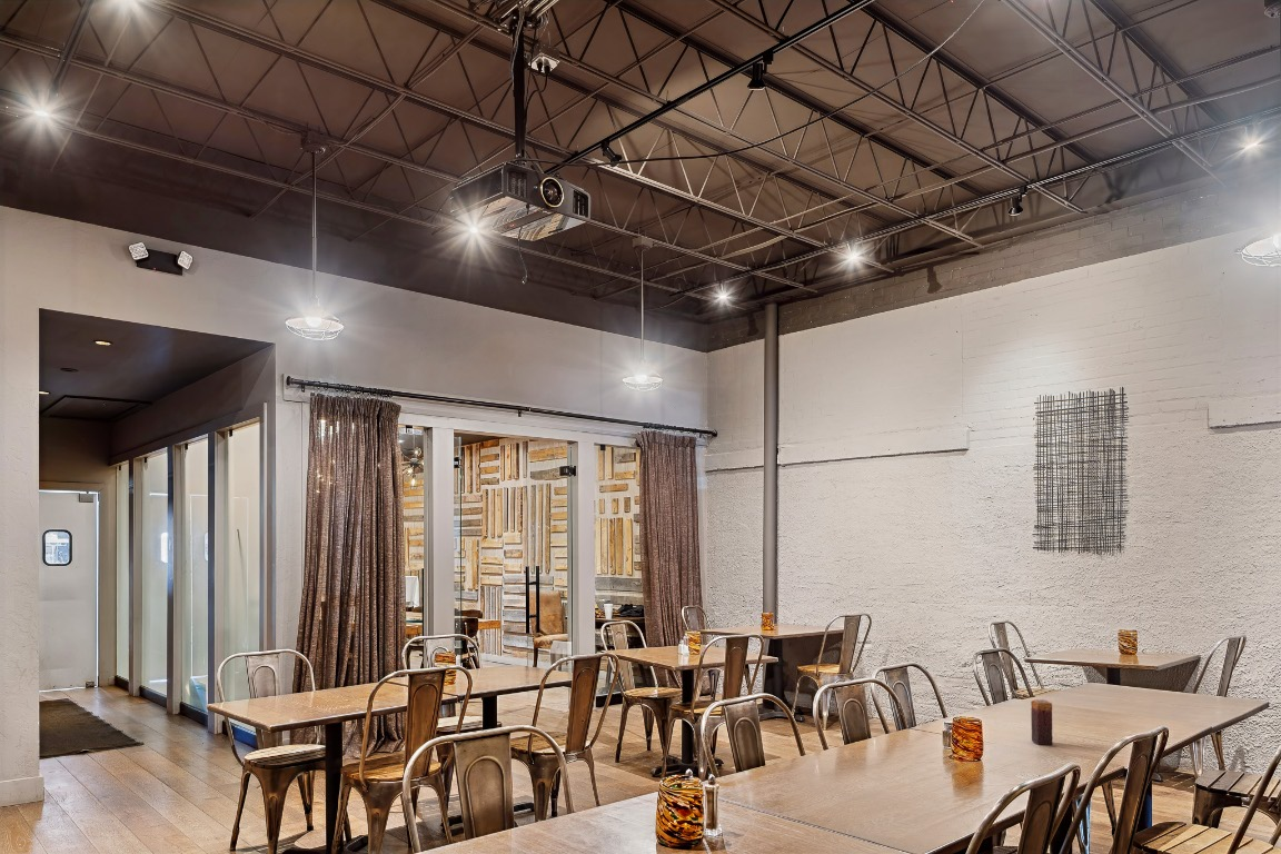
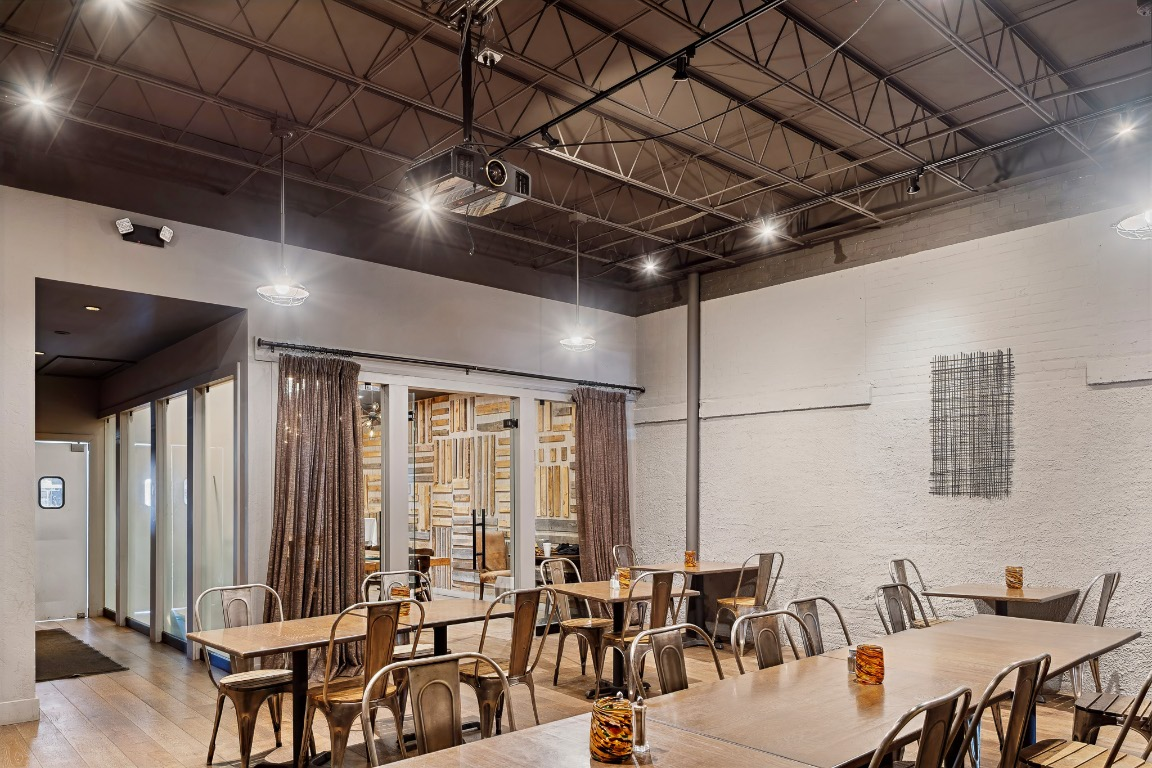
- candle [1030,698,1054,746]
